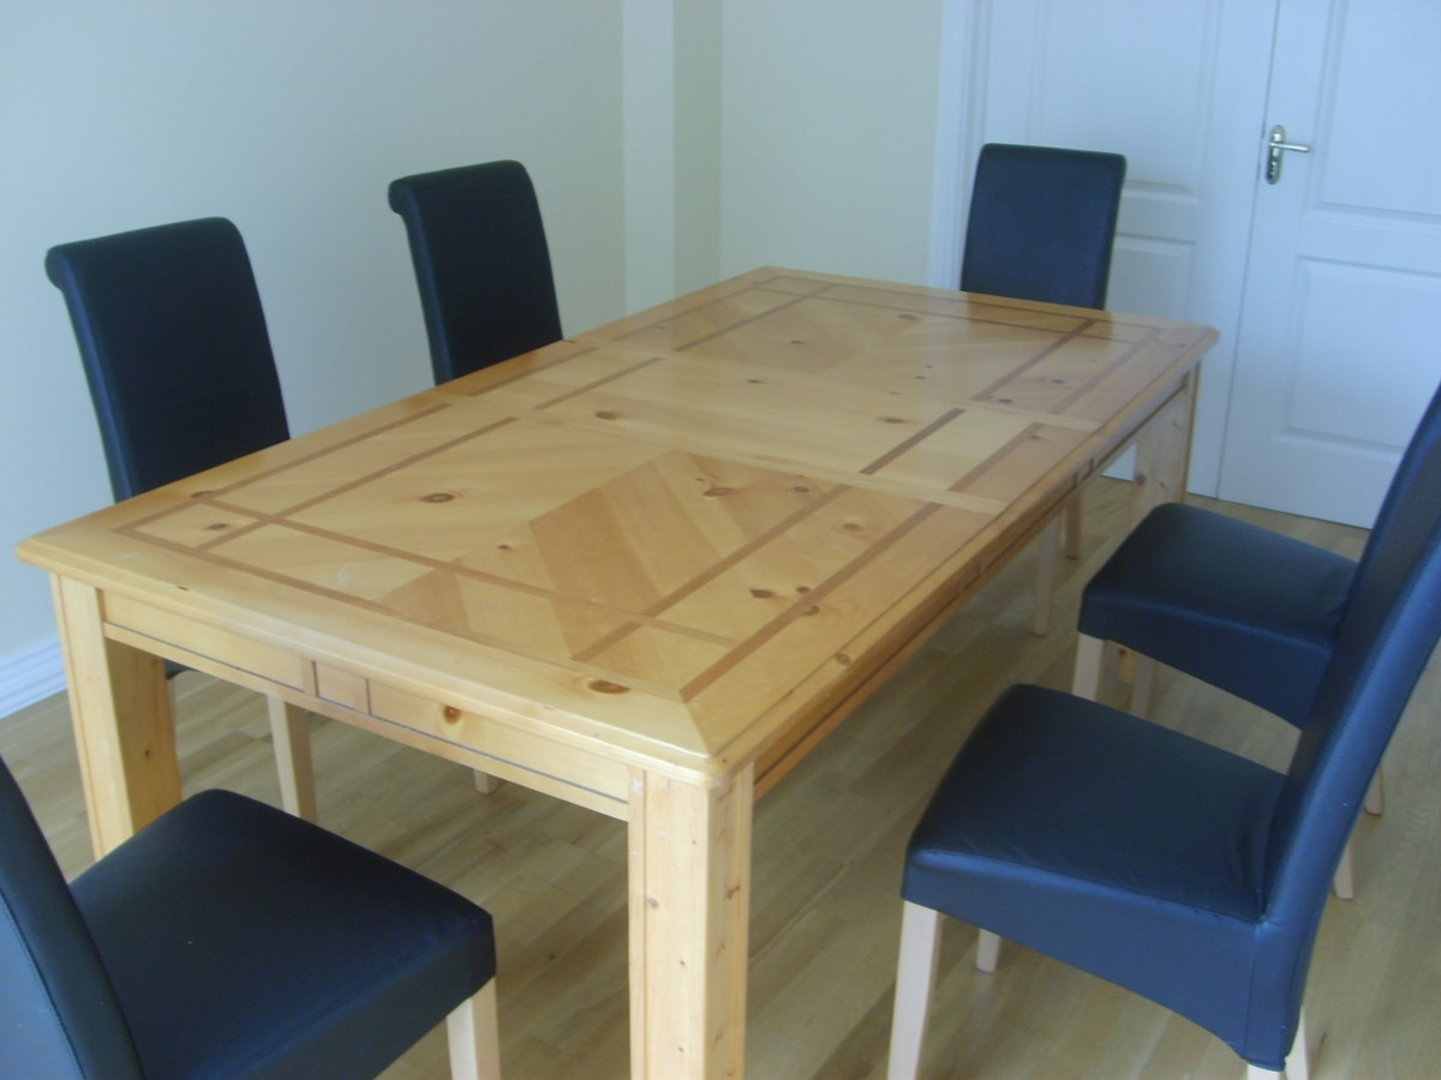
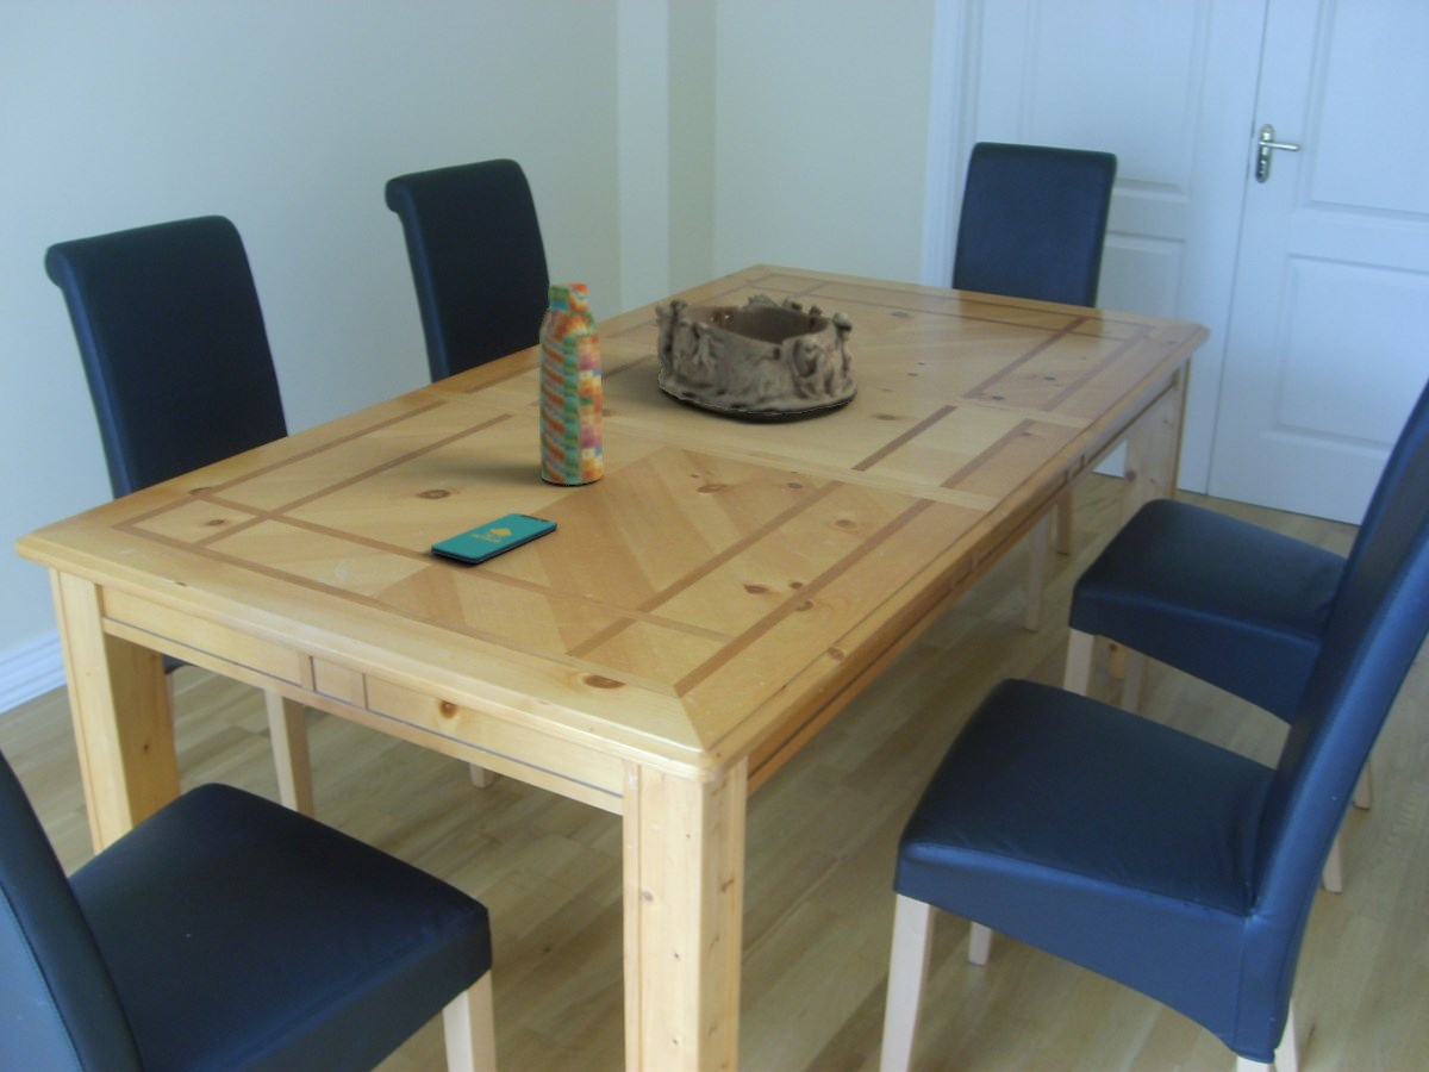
+ smartphone [430,512,559,565]
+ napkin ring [654,293,859,417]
+ water bottle [538,281,605,486]
